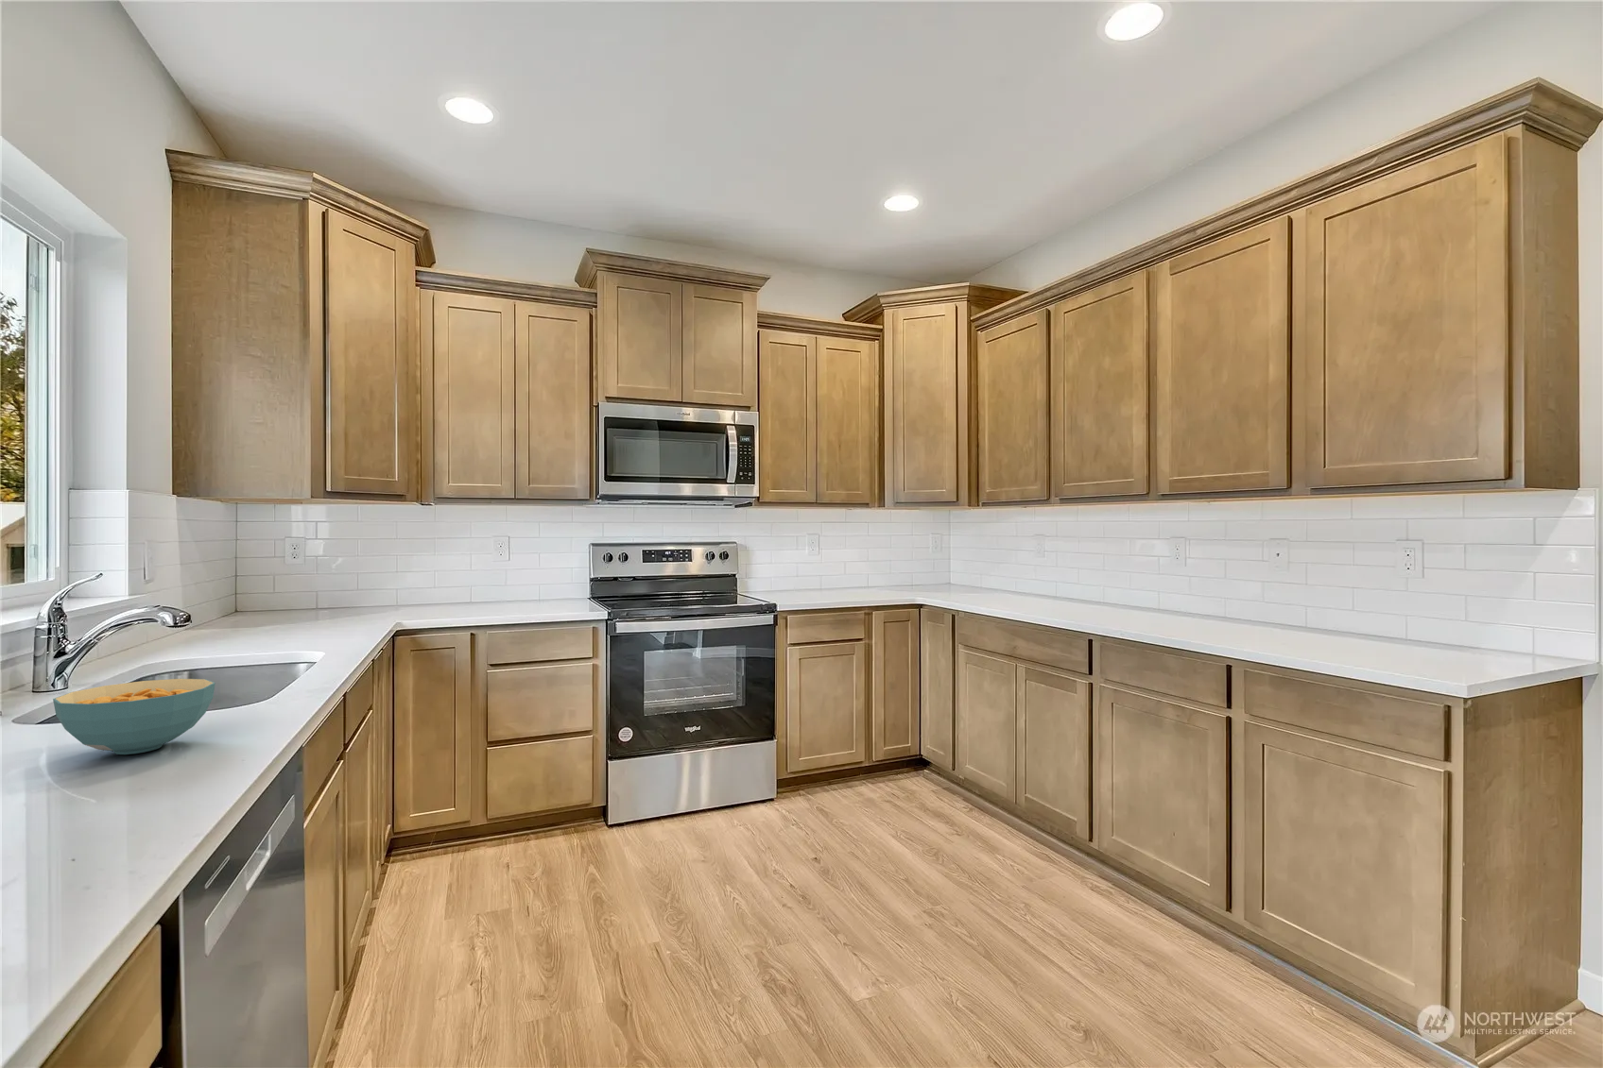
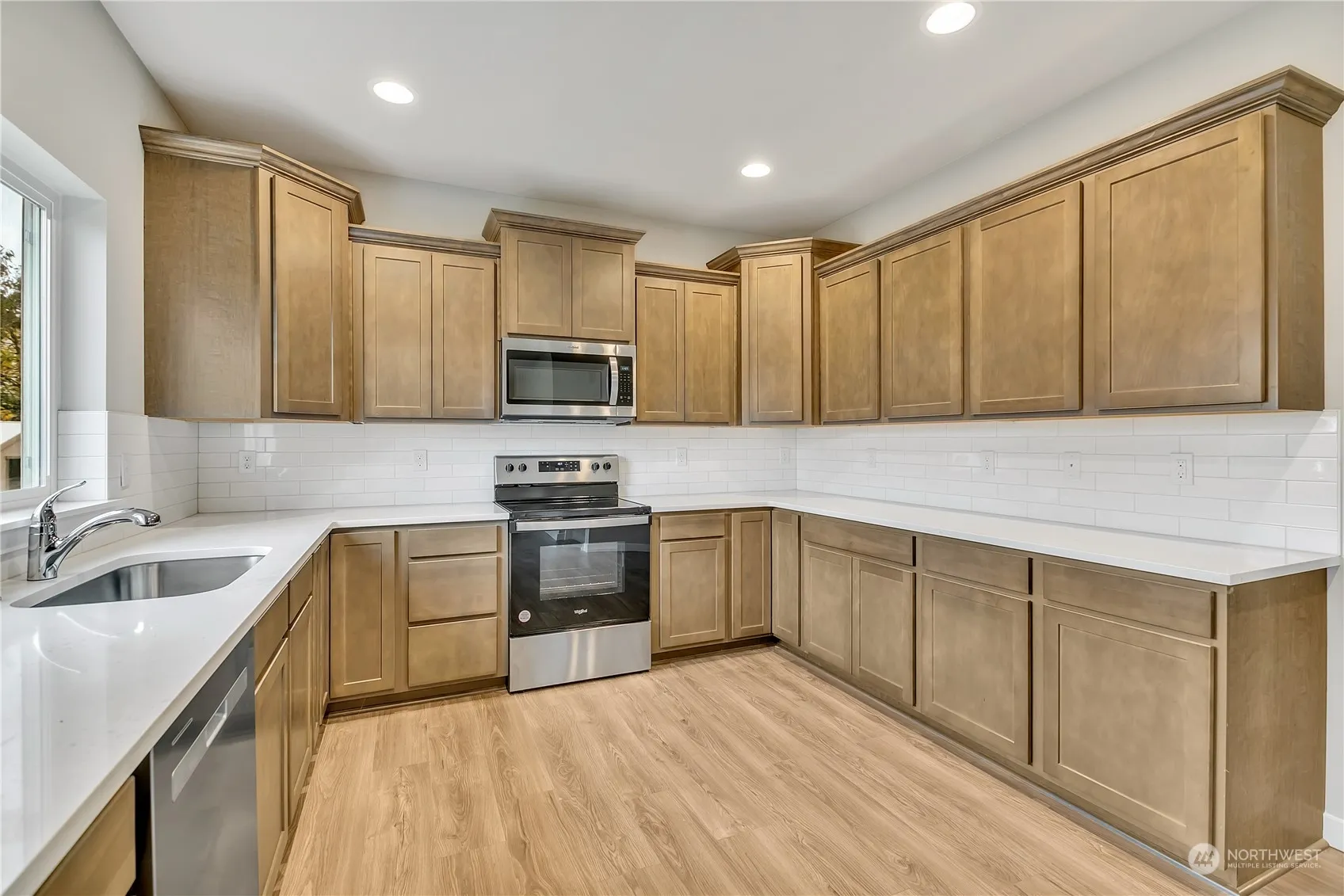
- cereal bowl [52,678,216,756]
